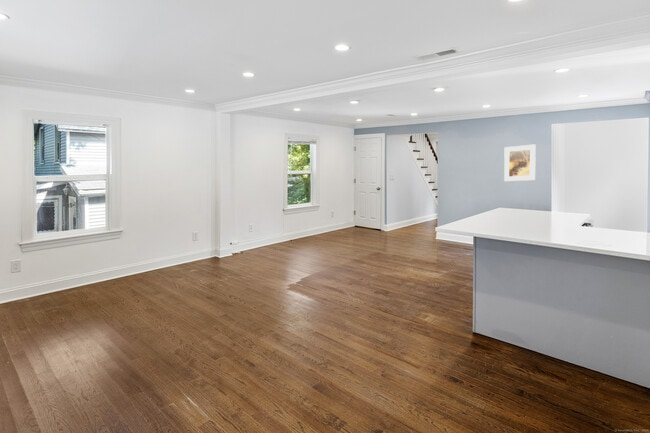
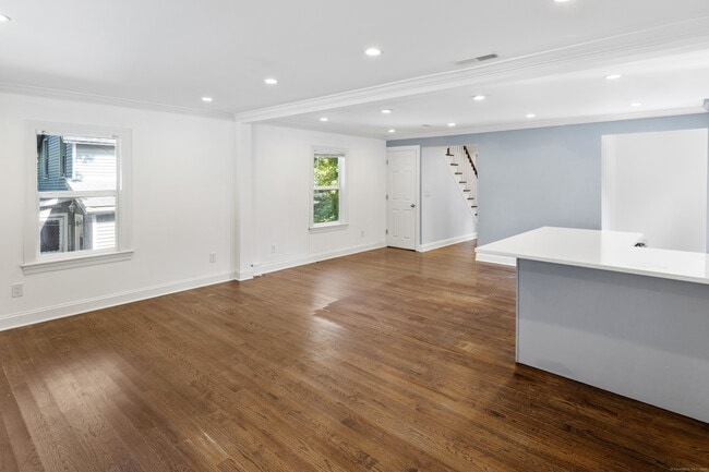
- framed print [503,144,537,182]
